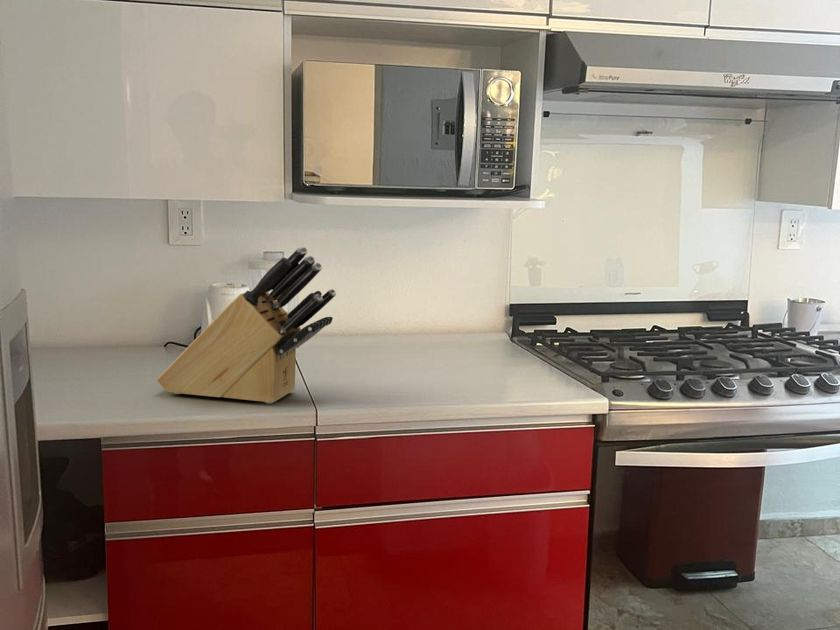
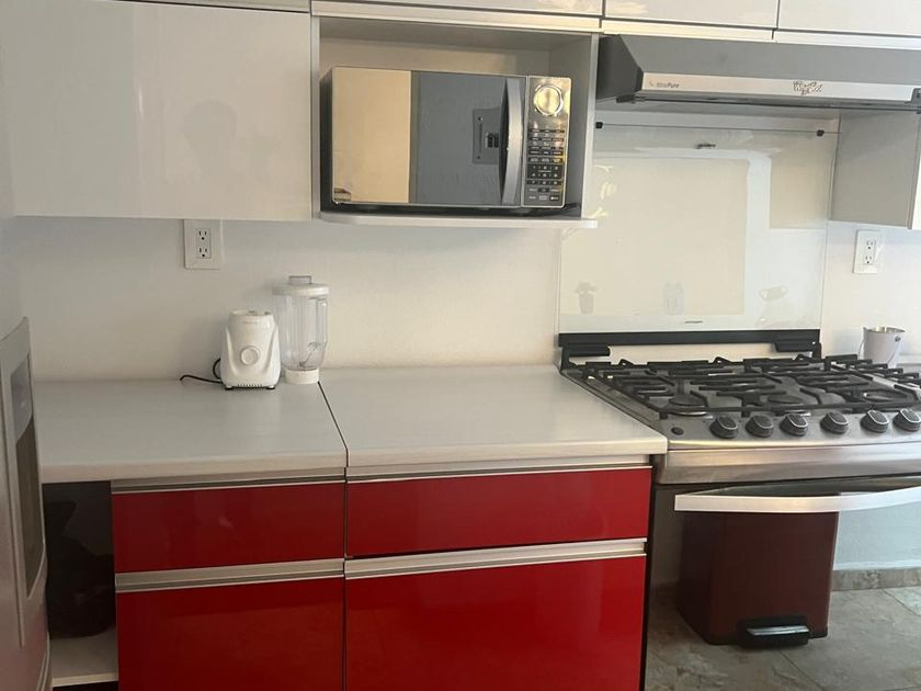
- knife block [156,245,337,404]
